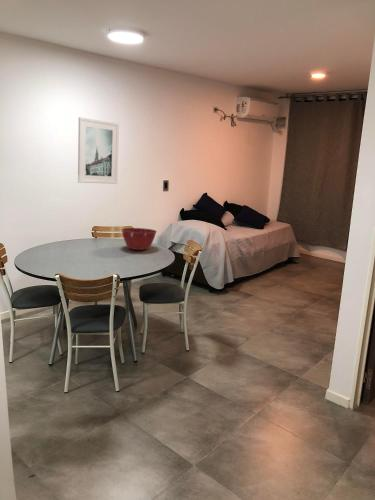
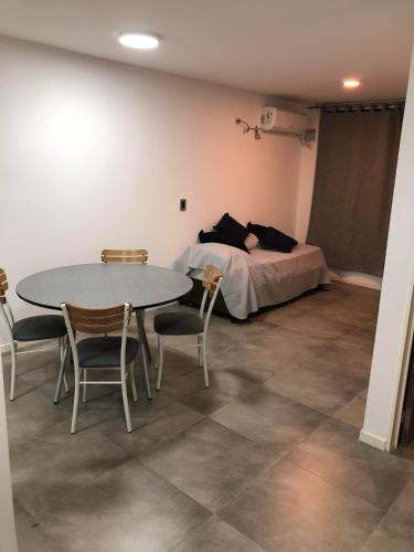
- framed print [77,116,120,185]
- mixing bowl [121,227,158,251]
